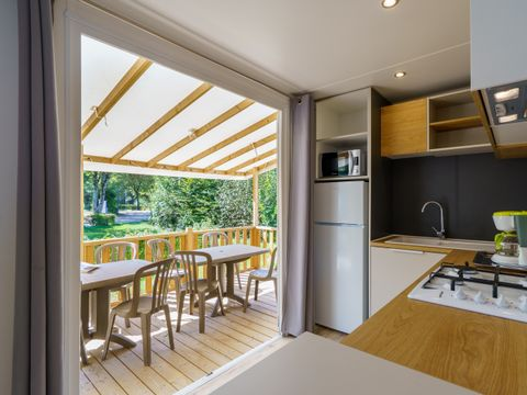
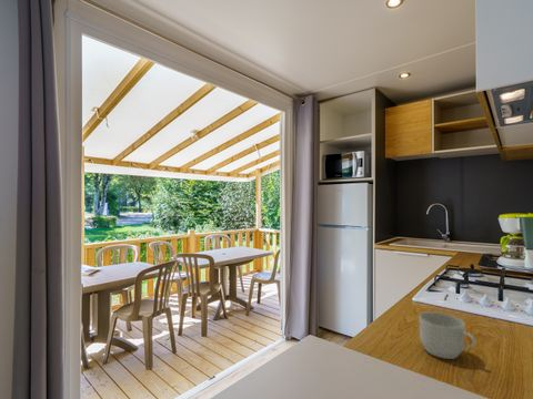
+ mug [418,310,476,360]
